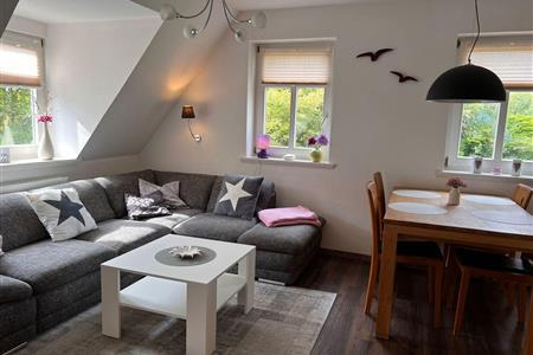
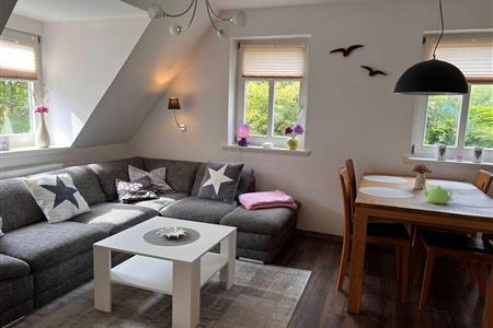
+ teapot [421,184,454,206]
